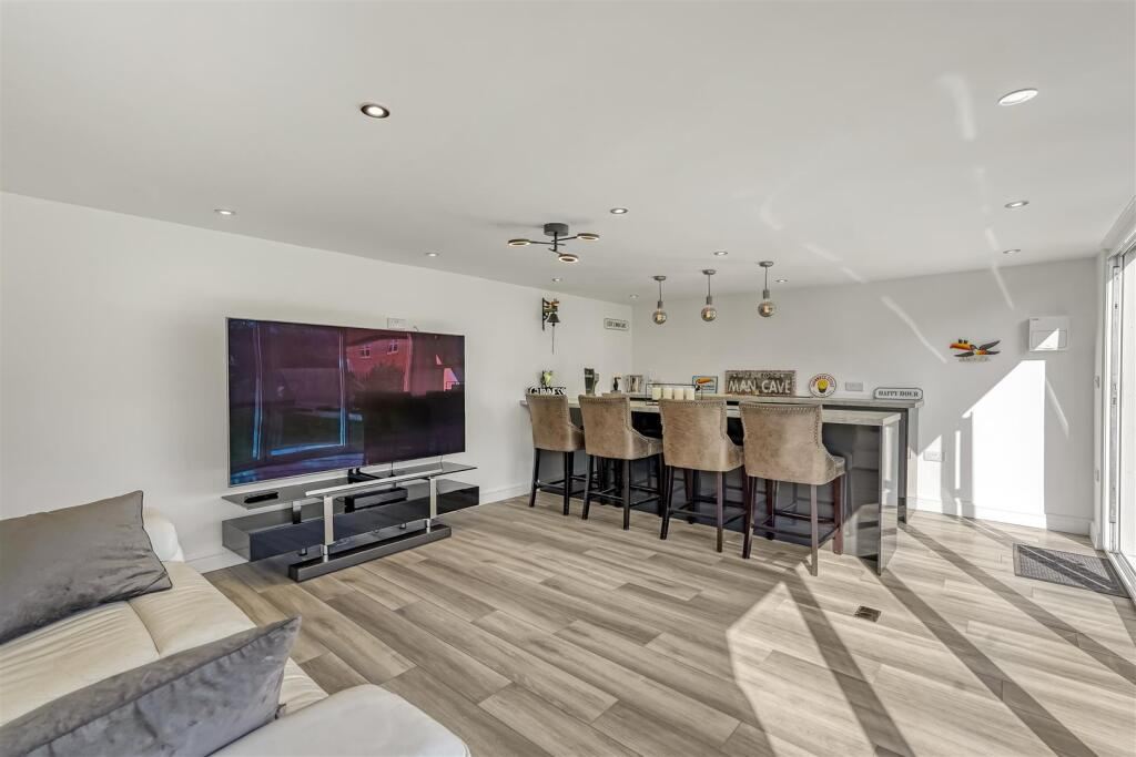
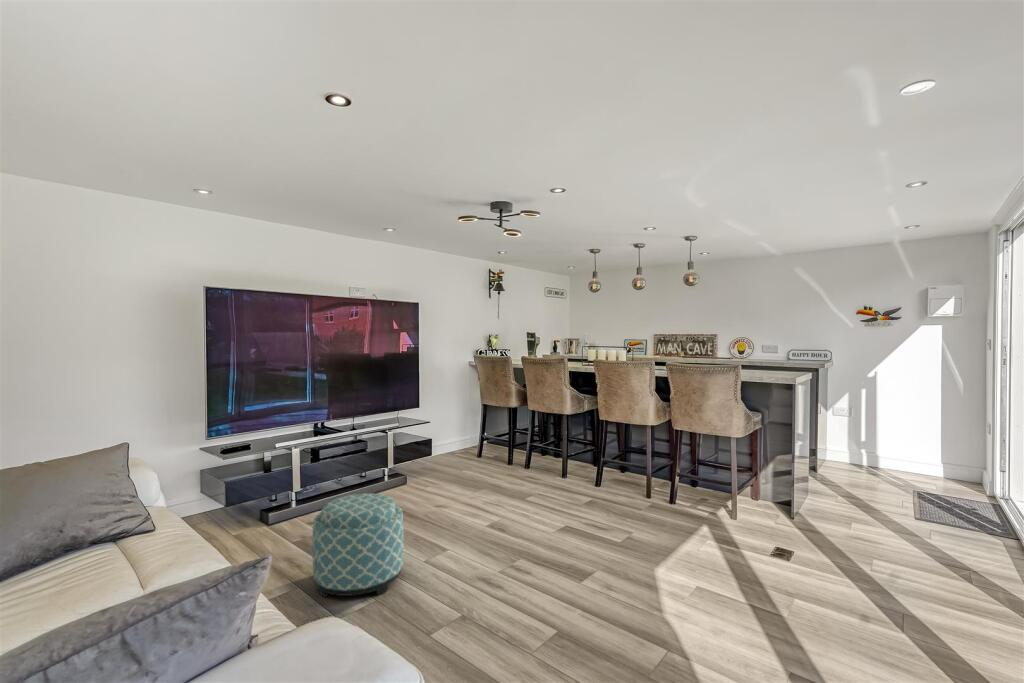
+ ottoman [311,492,405,599]
